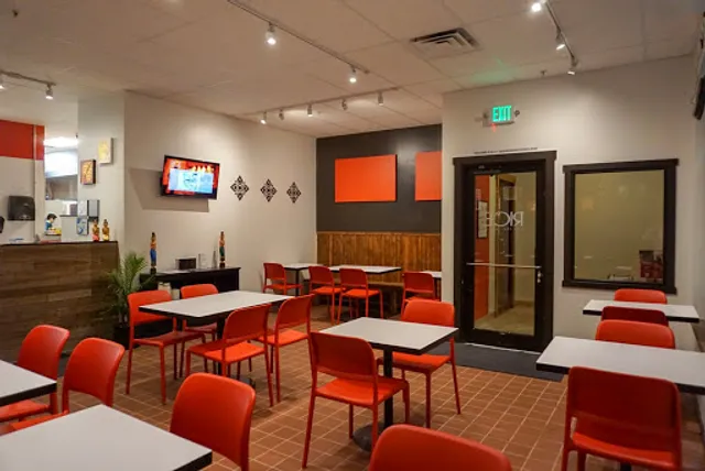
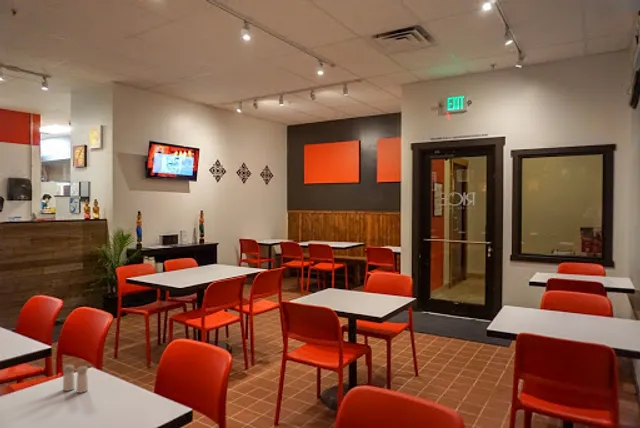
+ salt and pepper shaker [62,364,89,394]
